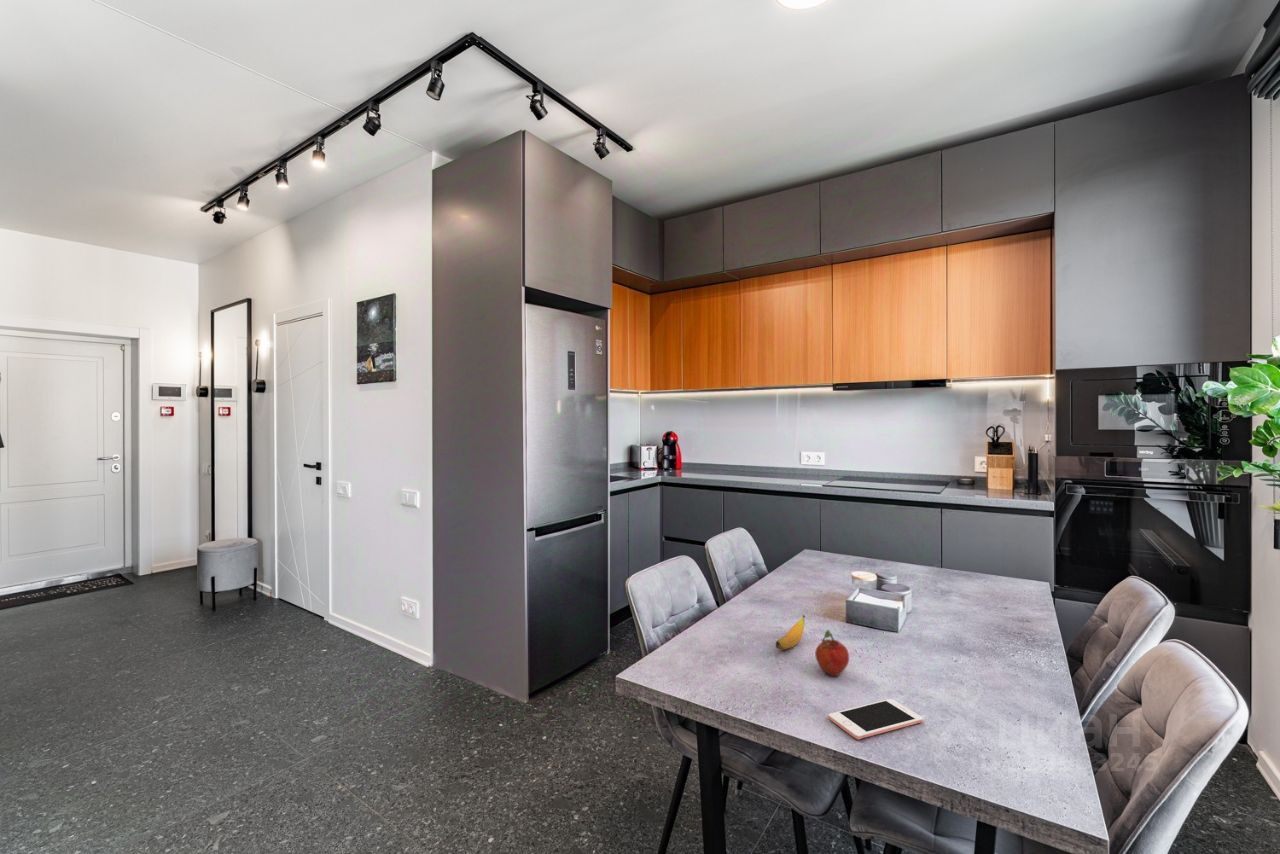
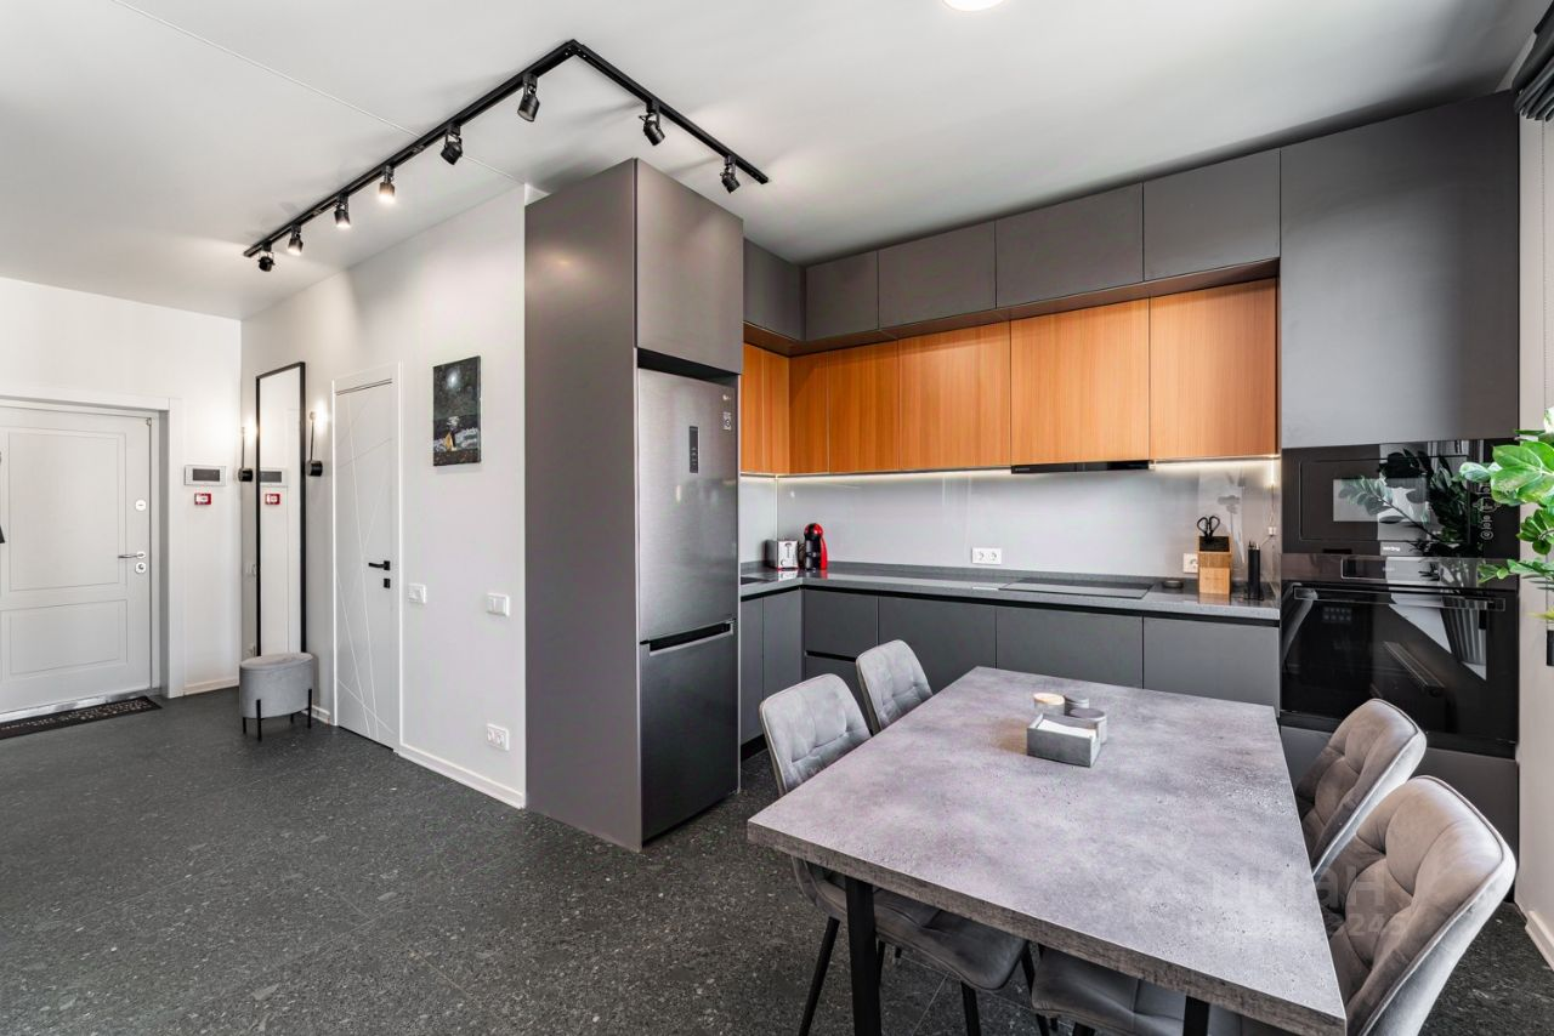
- banana [775,614,806,651]
- cell phone [828,698,924,740]
- fruit [814,629,850,677]
